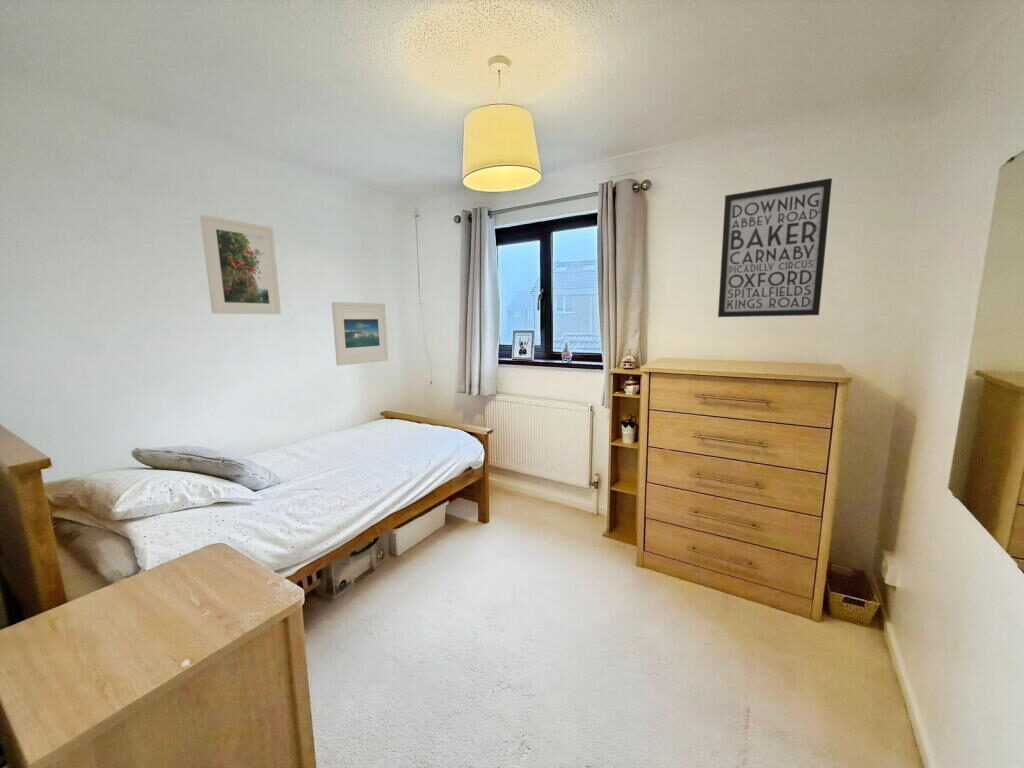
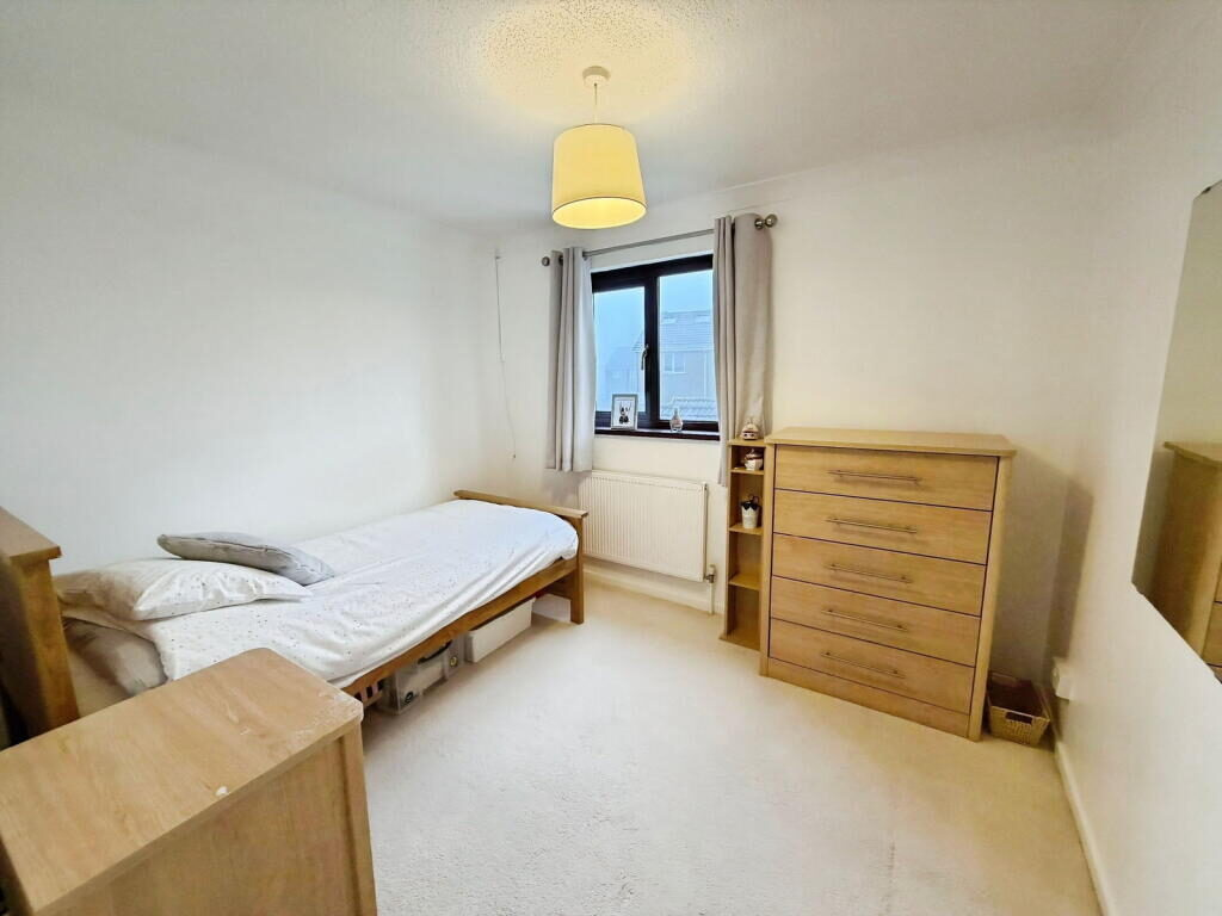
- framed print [331,301,389,367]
- wall art [717,177,833,318]
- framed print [199,214,282,315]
